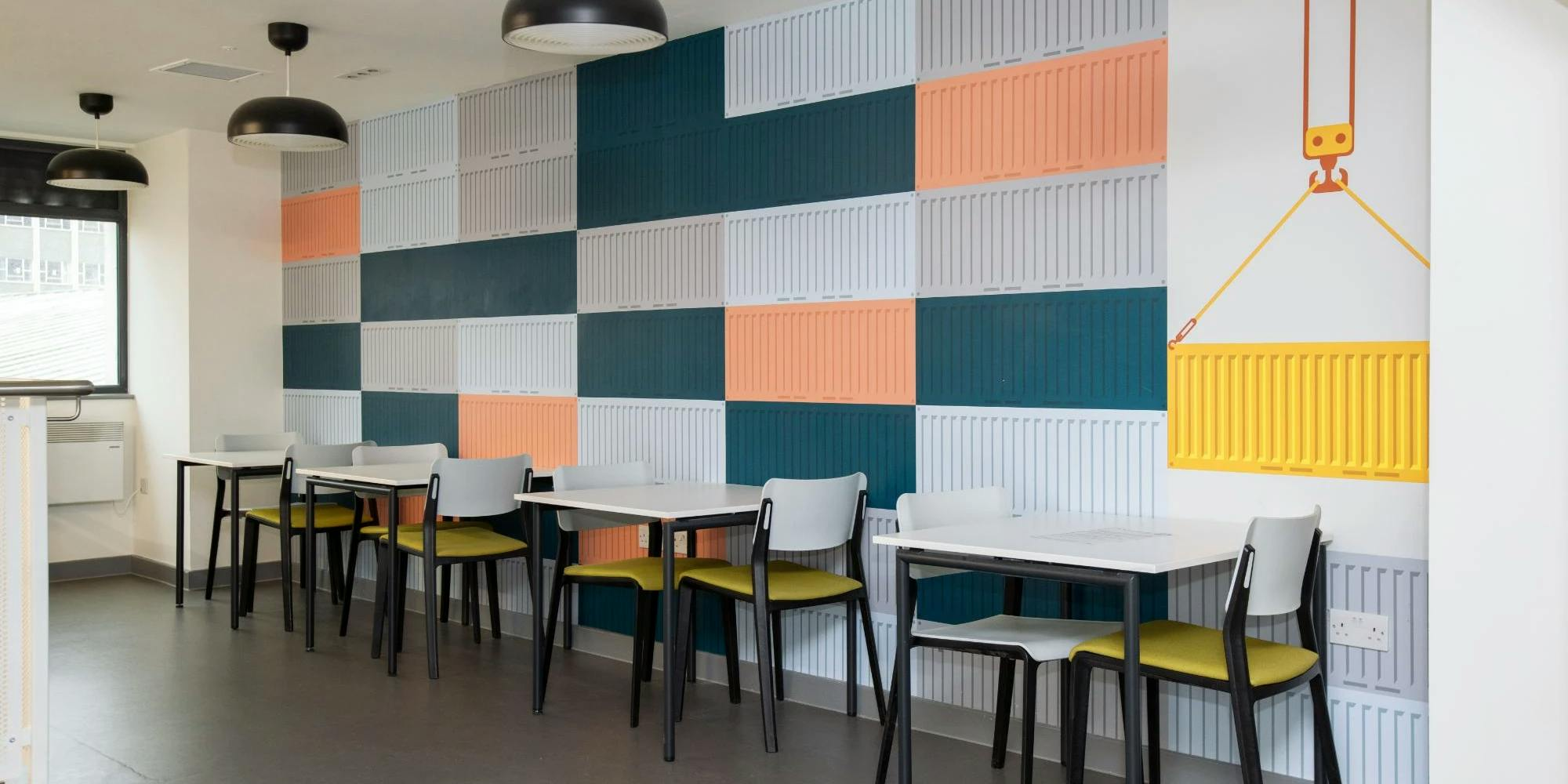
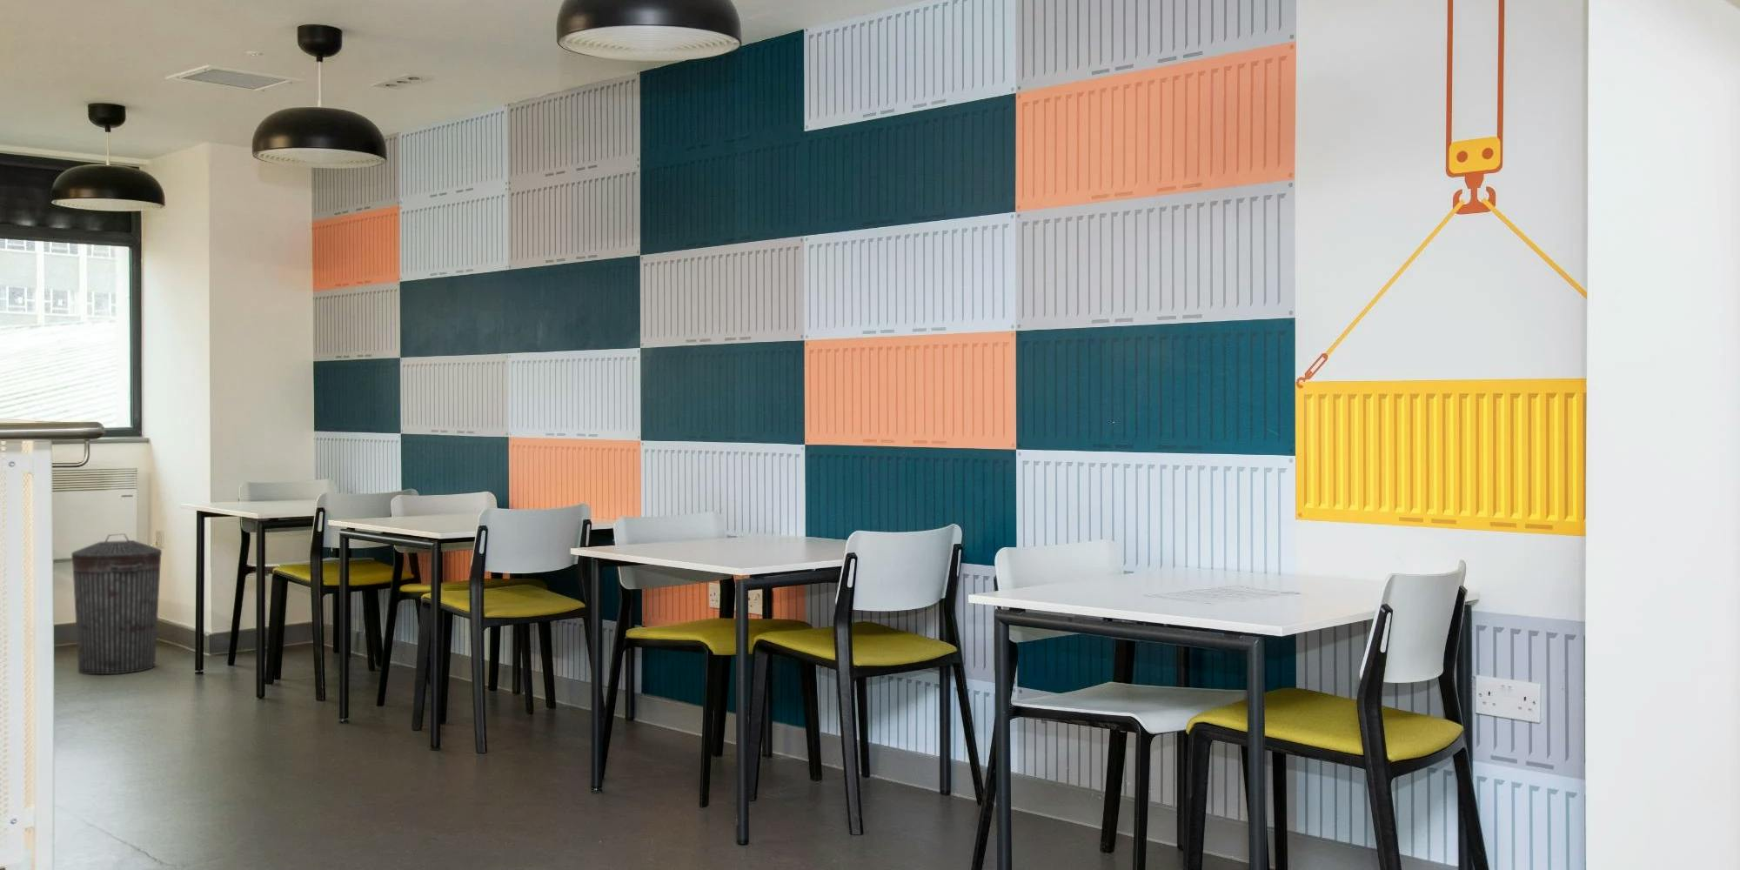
+ trash can [71,534,163,675]
